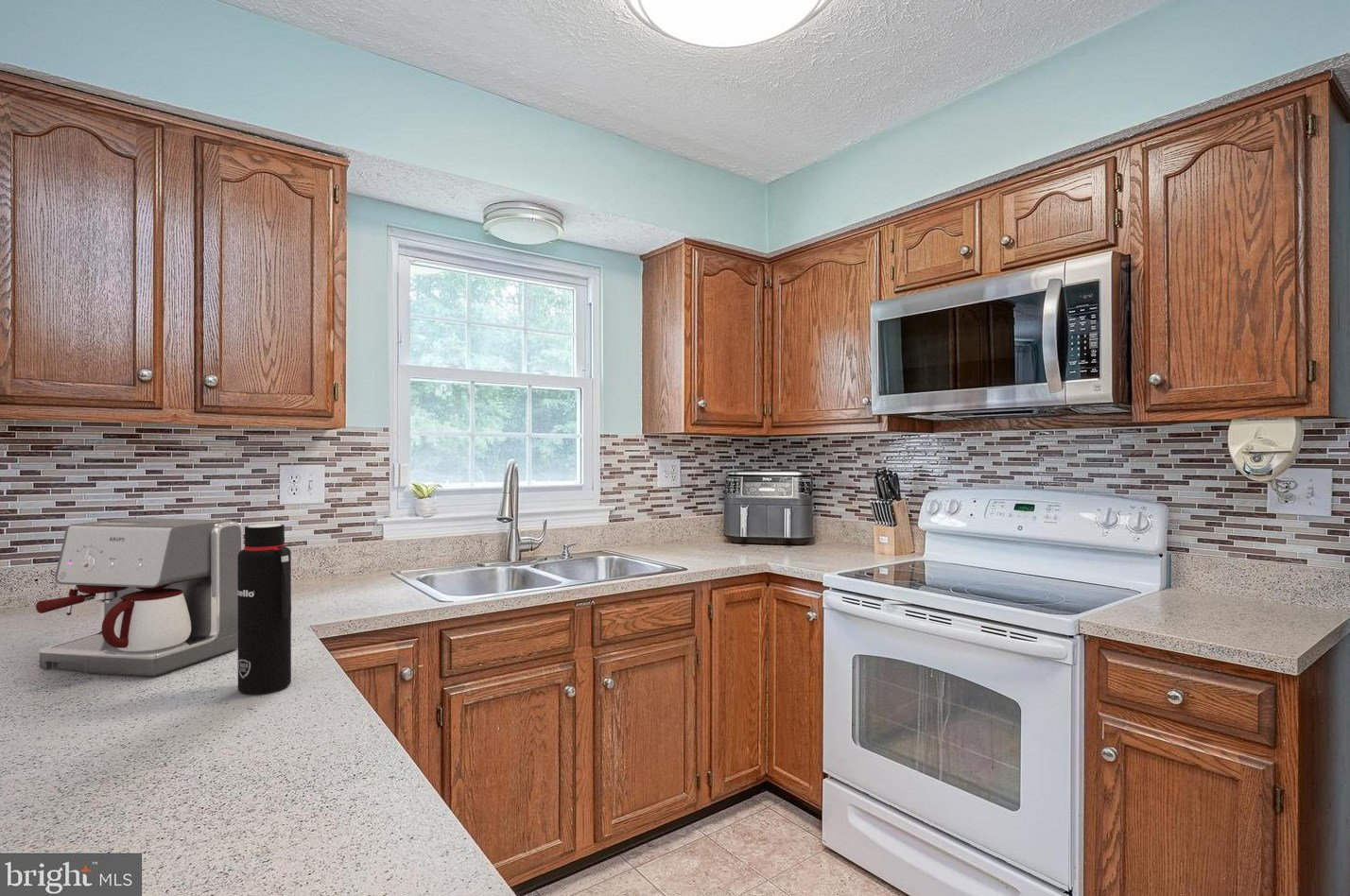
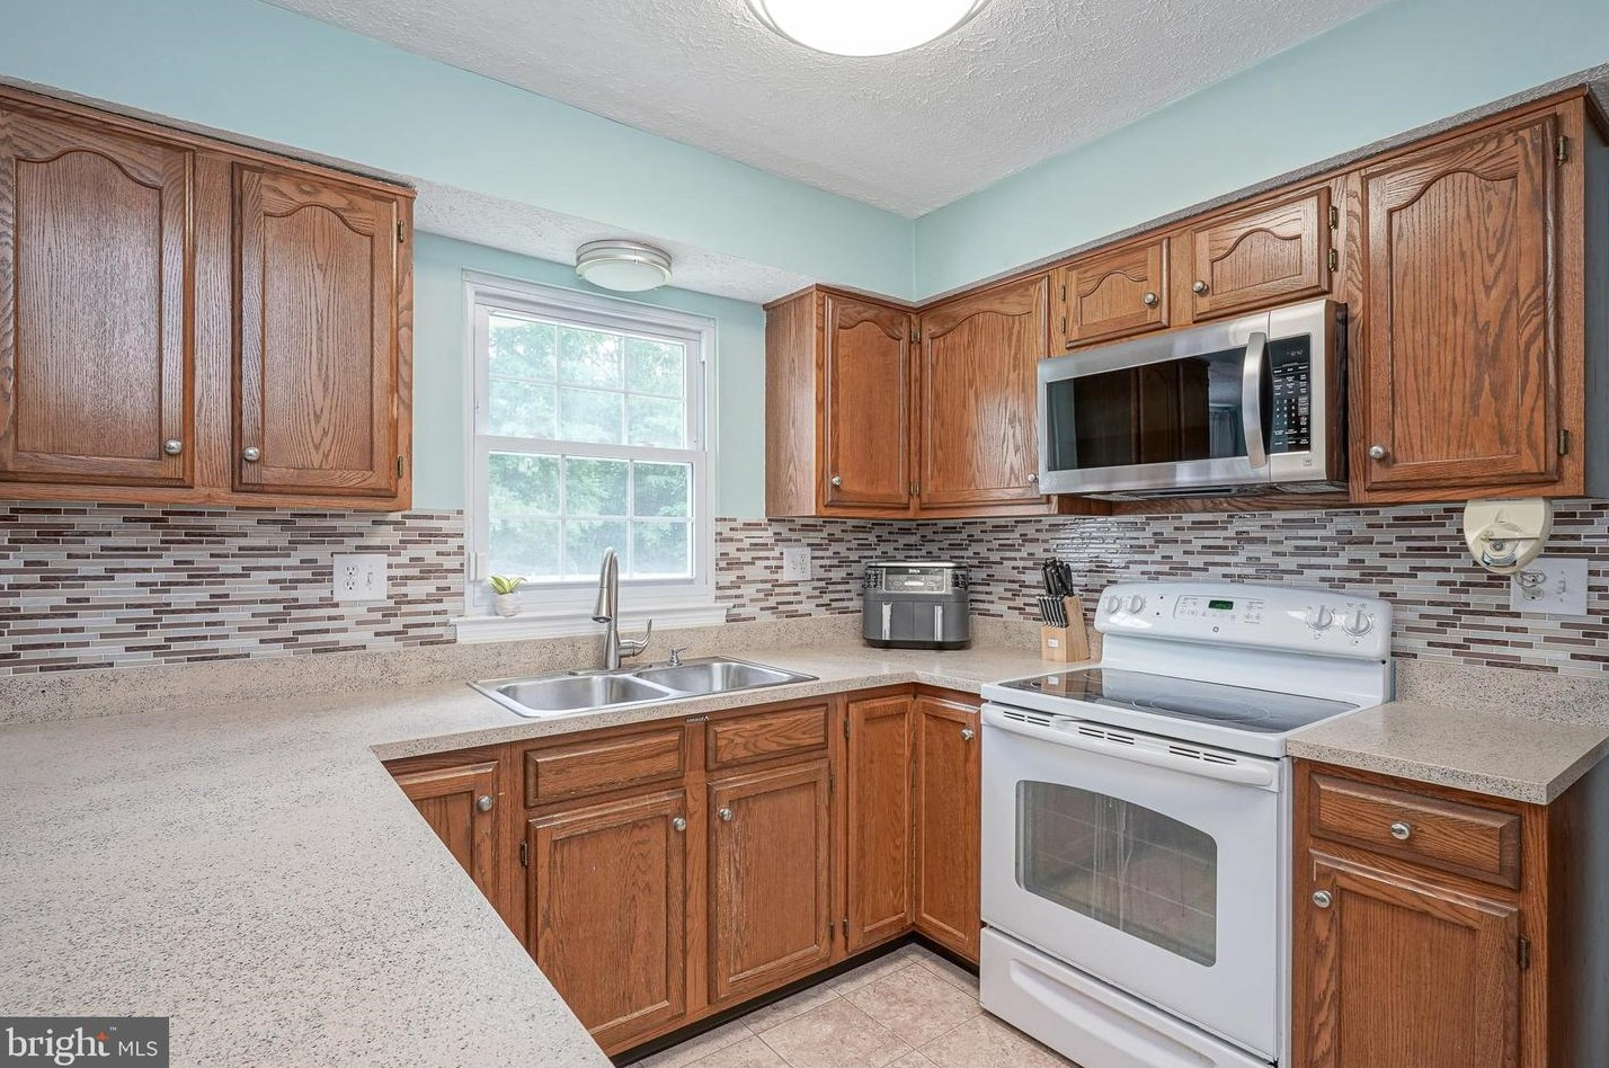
- coffee maker [35,517,244,677]
- water bottle [237,523,292,695]
